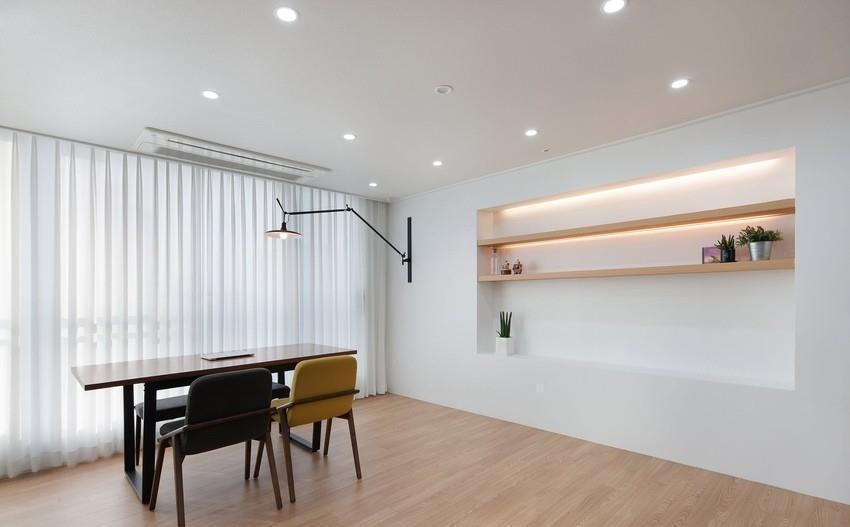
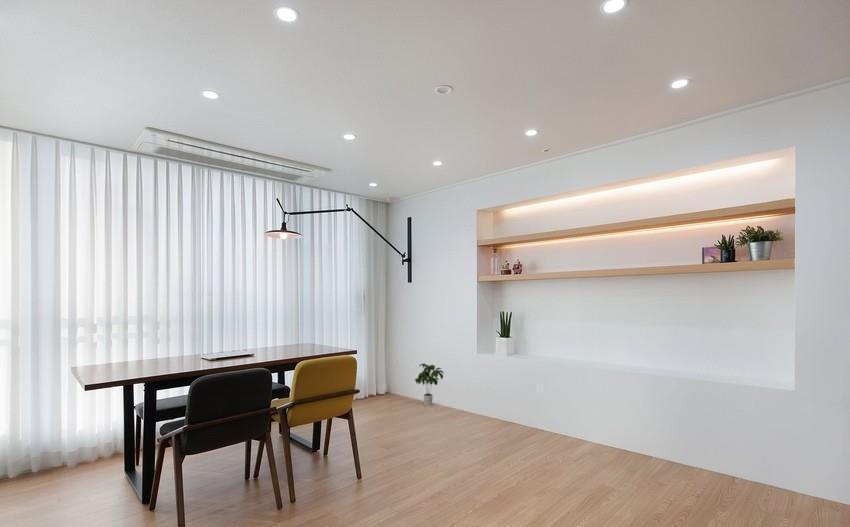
+ potted plant [414,362,445,406]
